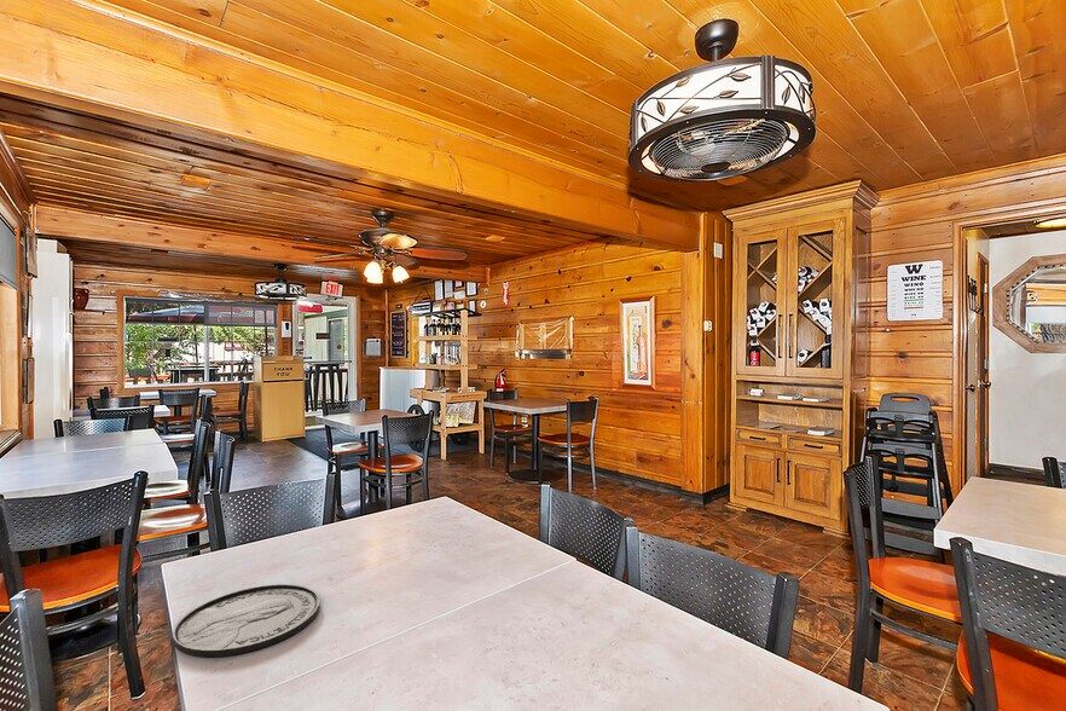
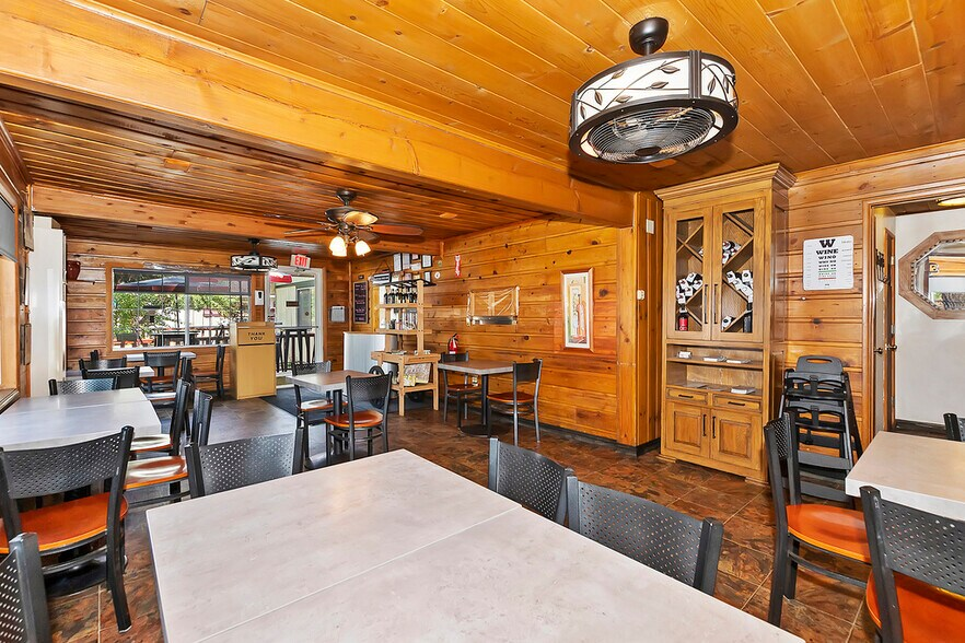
- plate [172,583,320,658]
